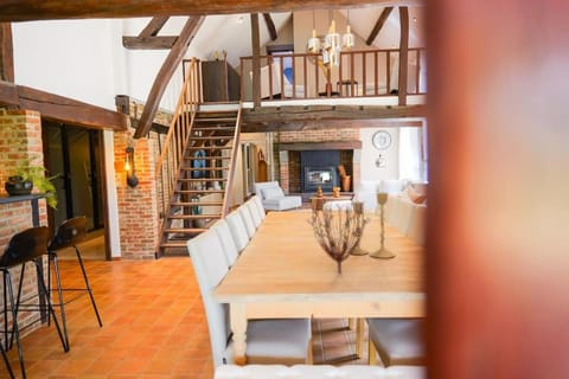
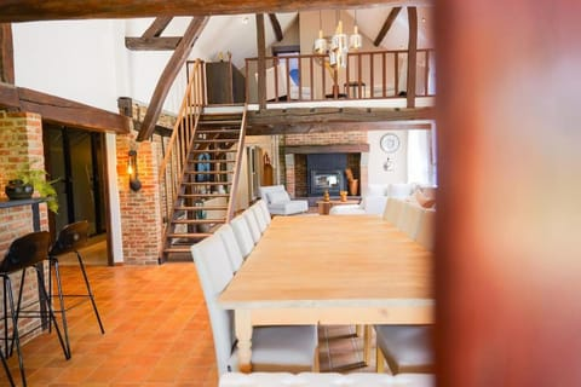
- plant [305,200,372,275]
- candlestick [351,192,397,259]
